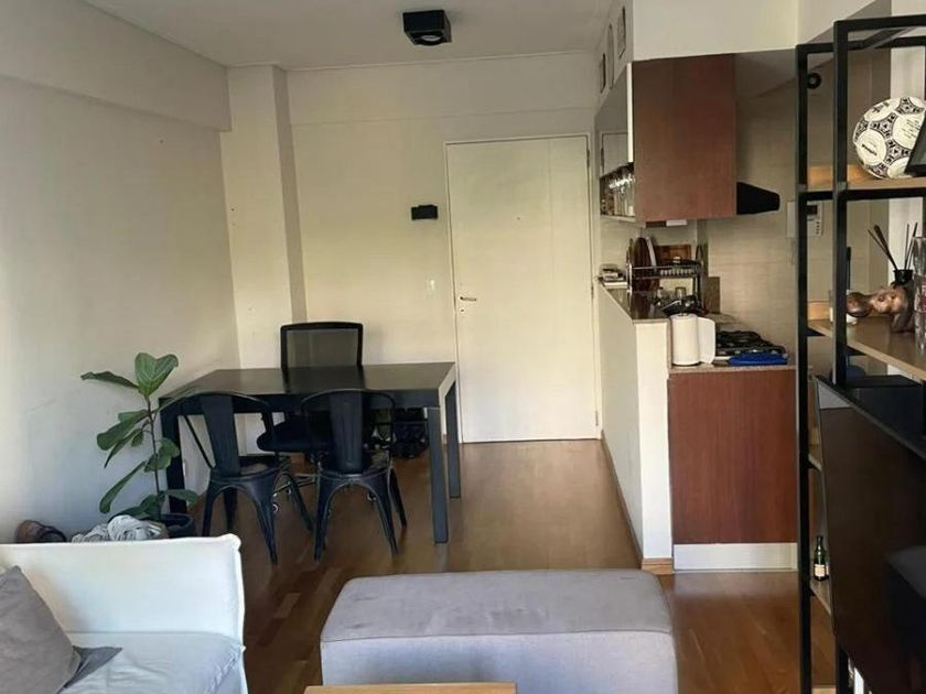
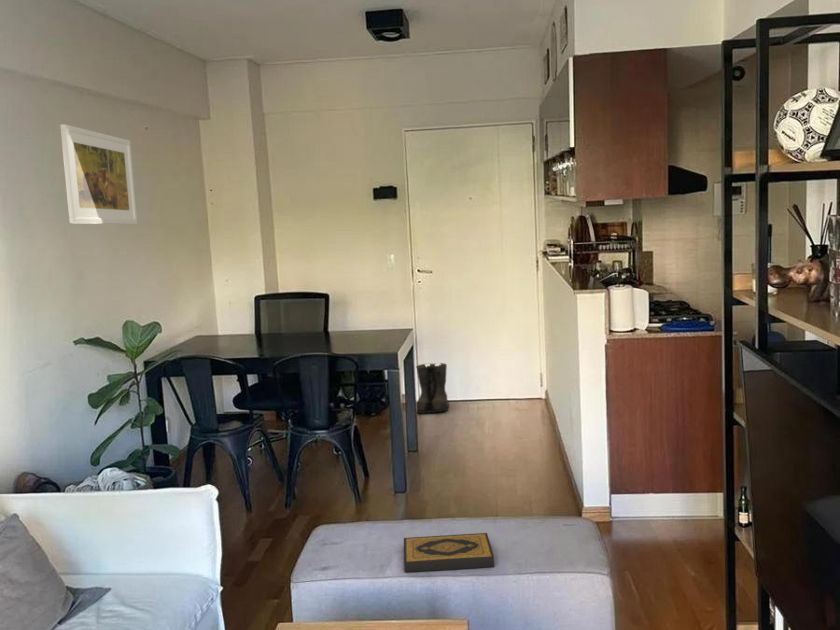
+ hardback book [403,532,495,573]
+ boots [415,362,450,414]
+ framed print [59,123,138,225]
